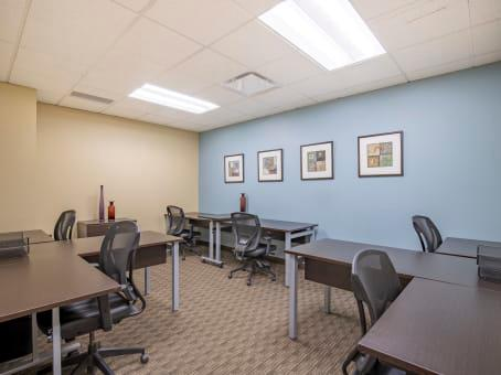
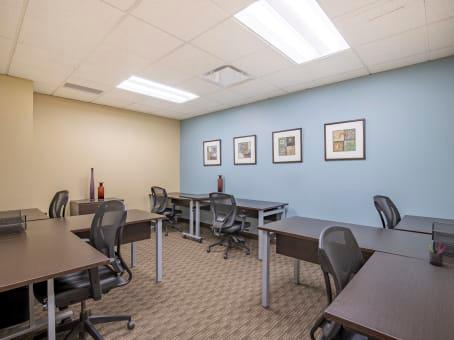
+ pen holder [427,242,447,267]
